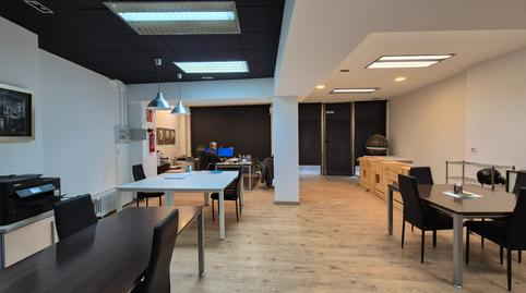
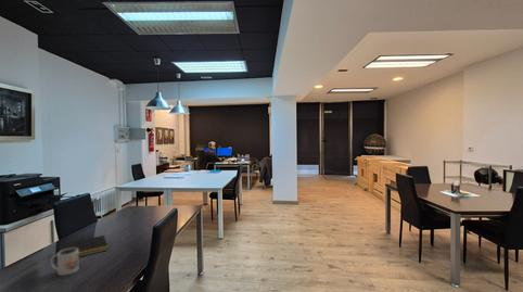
+ notepad [59,234,110,258]
+ mug [49,247,79,277]
